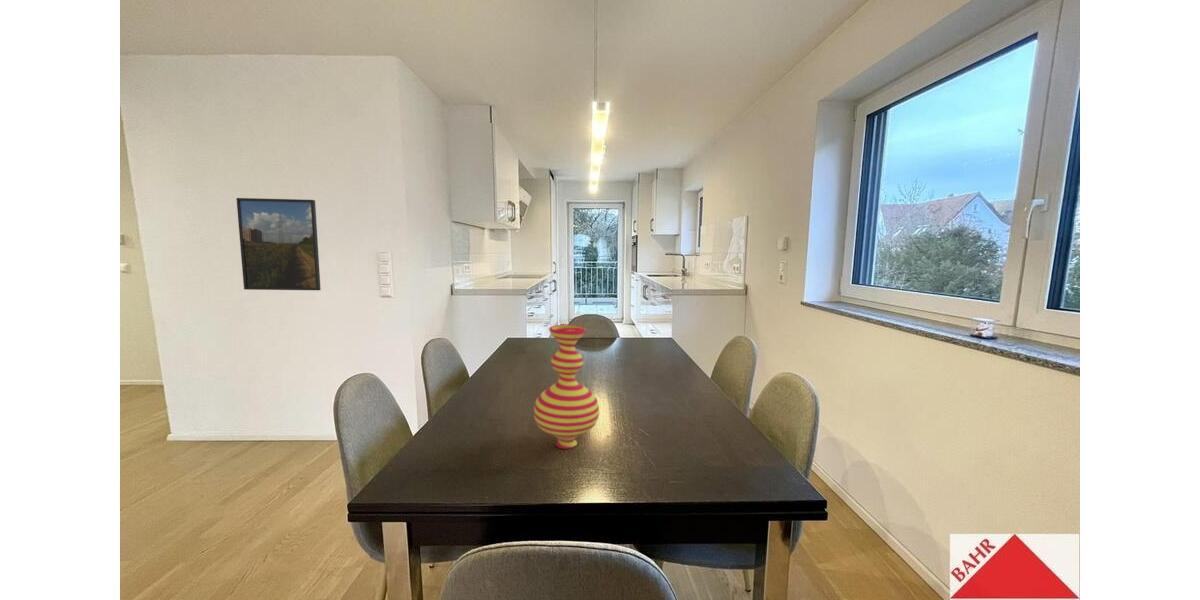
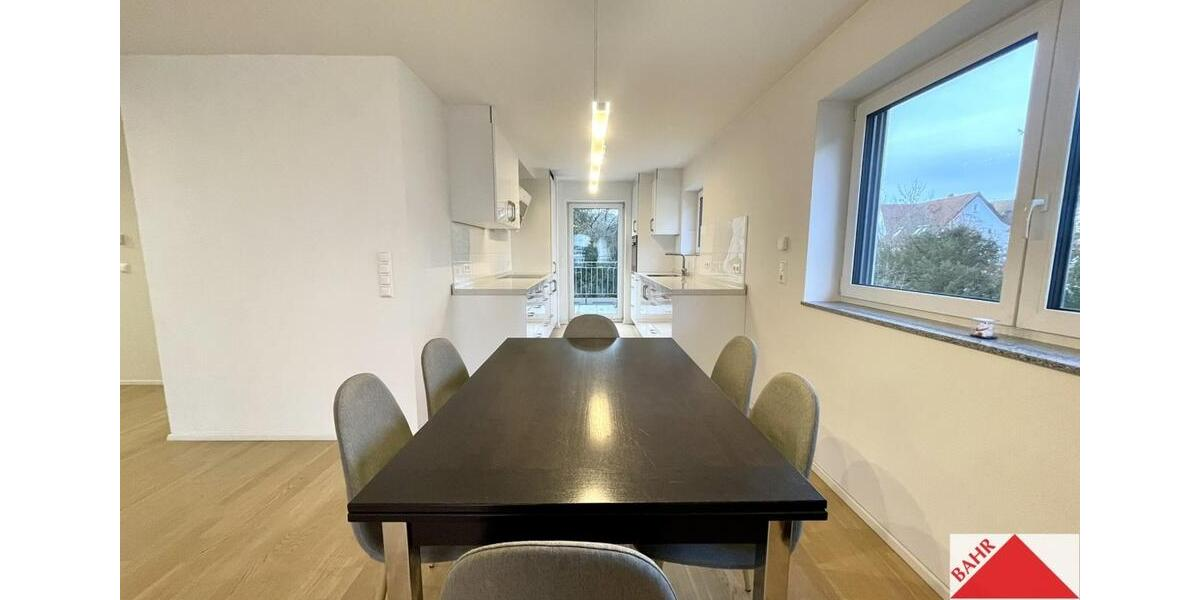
- vase [533,324,600,450]
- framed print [236,197,322,291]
